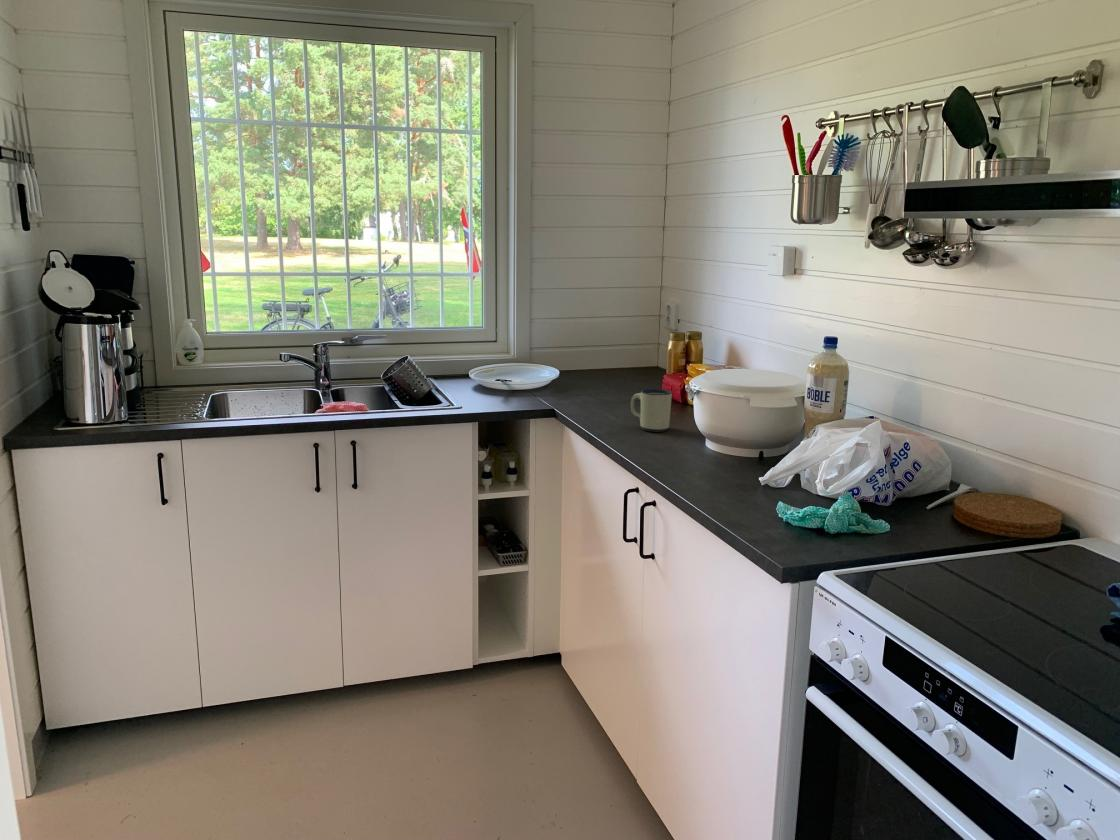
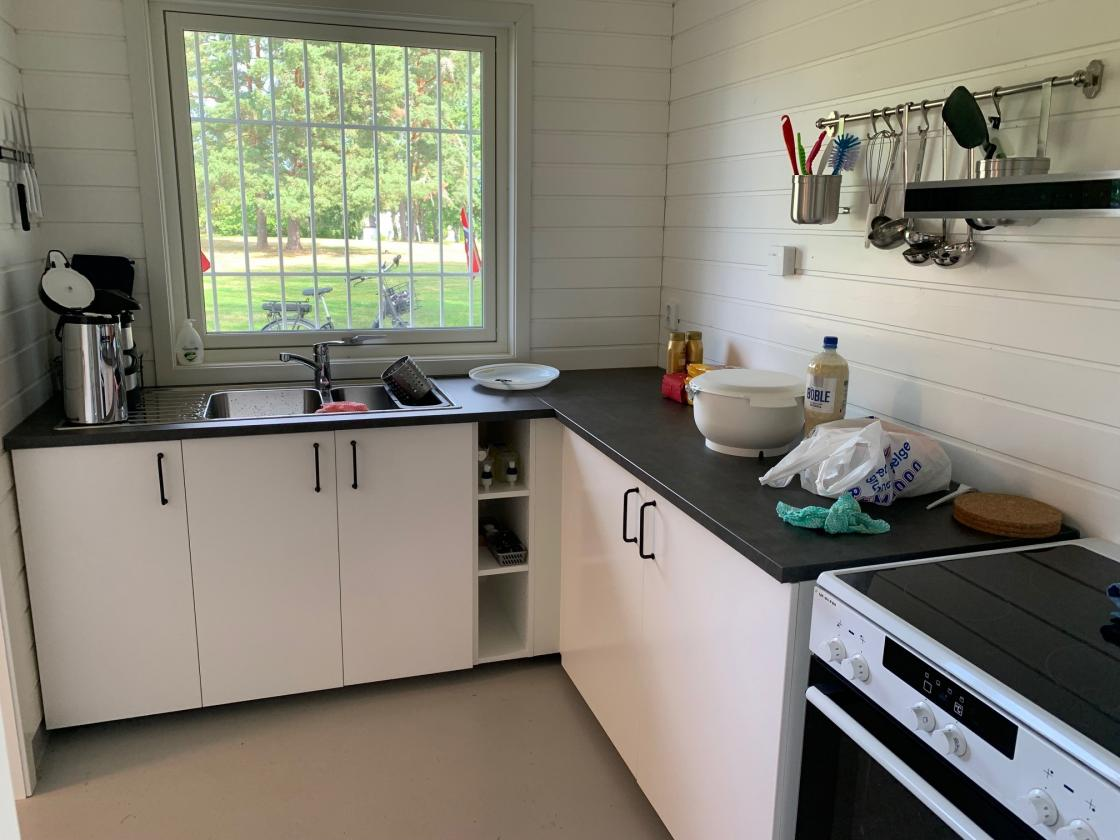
- mug [628,388,673,432]
